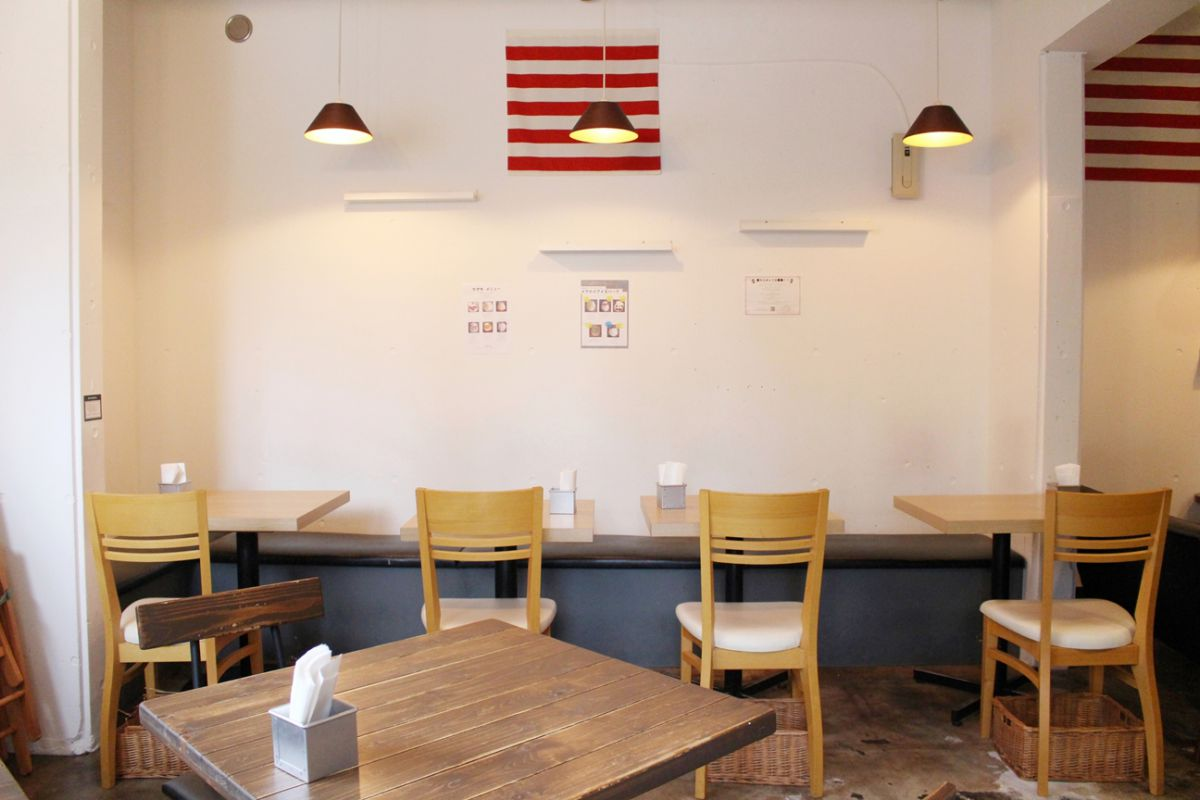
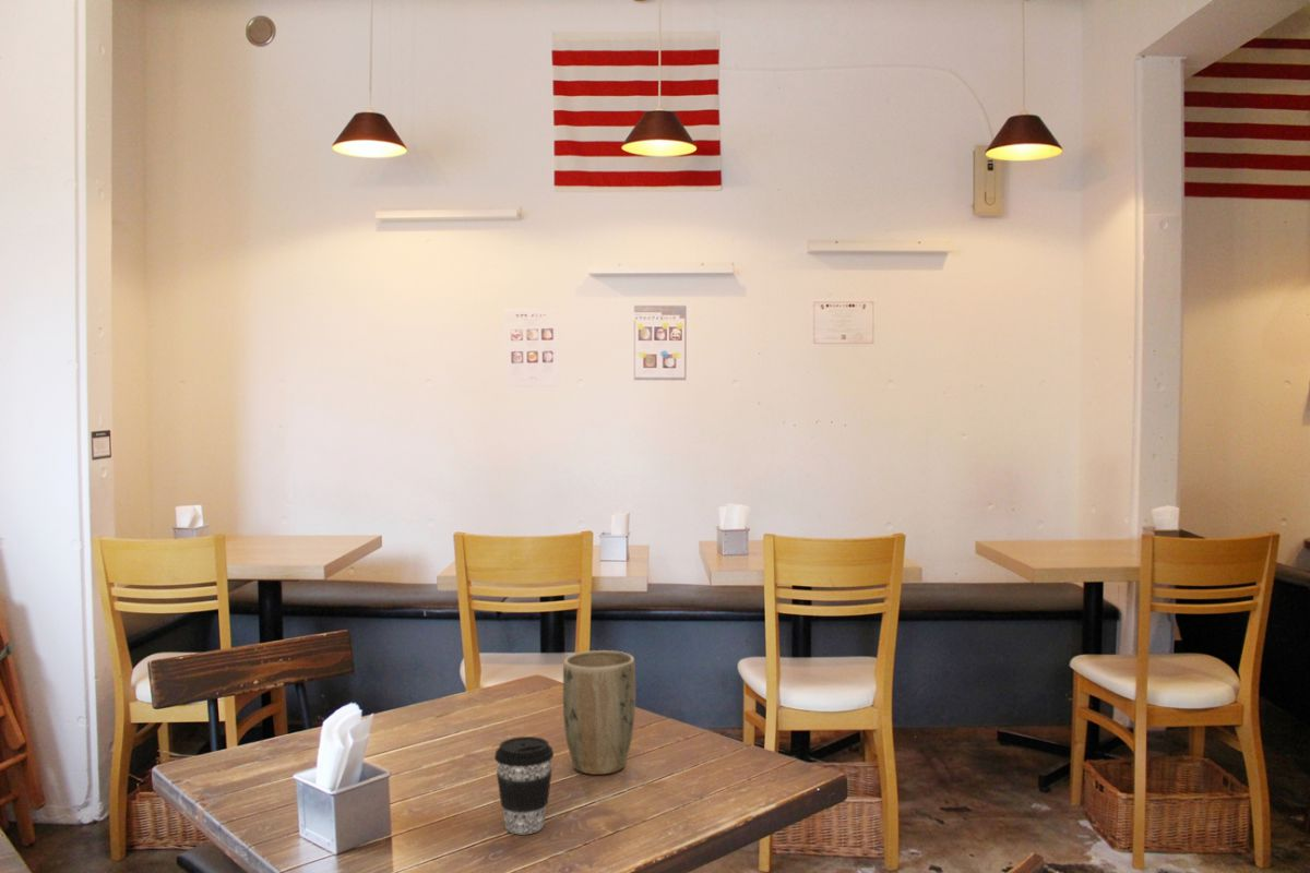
+ coffee cup [493,736,555,835]
+ plant pot [562,649,636,776]
